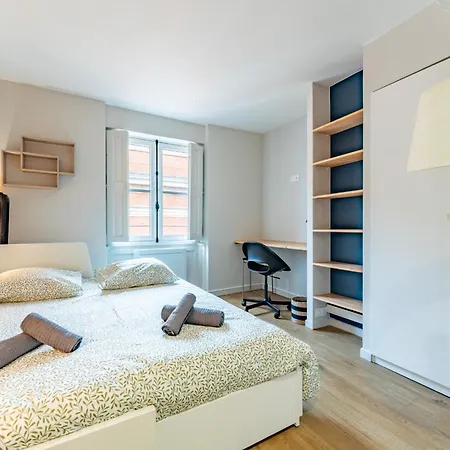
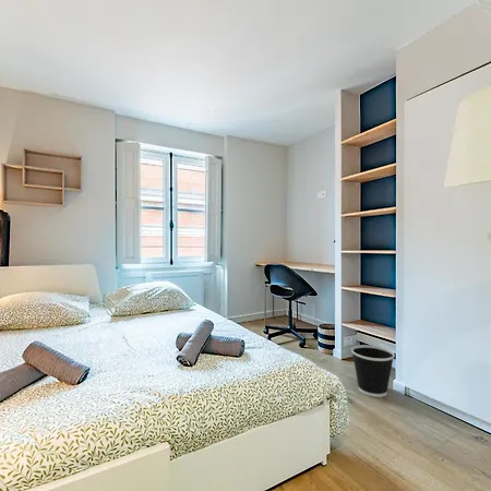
+ wastebasket [350,344,396,398]
